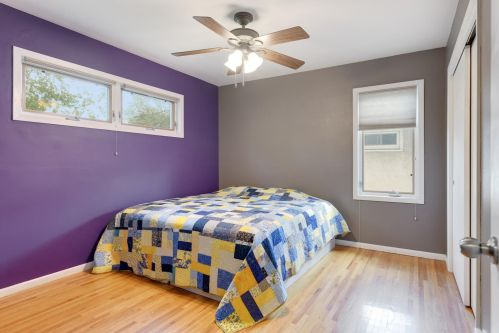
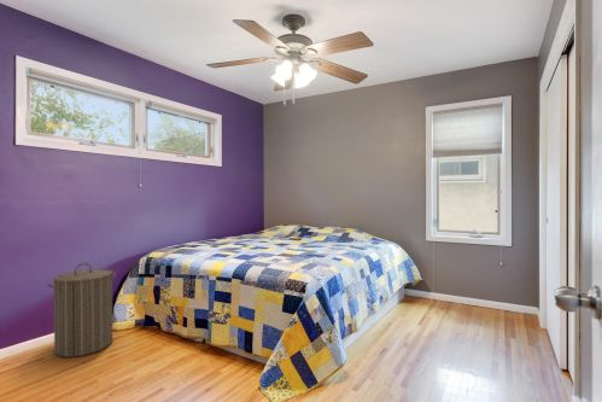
+ laundry hamper [46,262,117,359]
